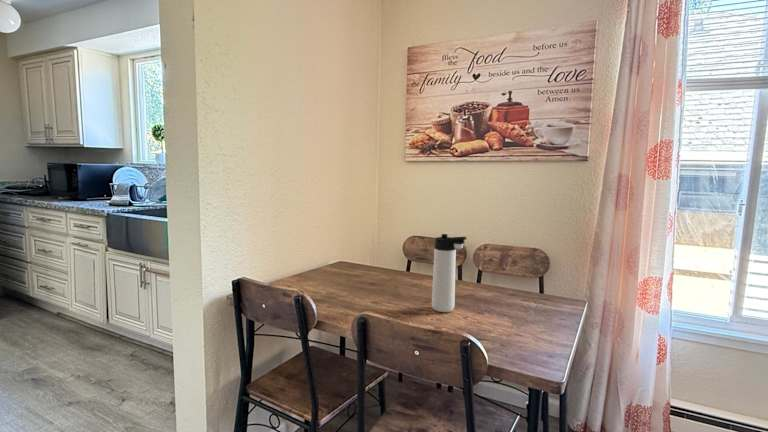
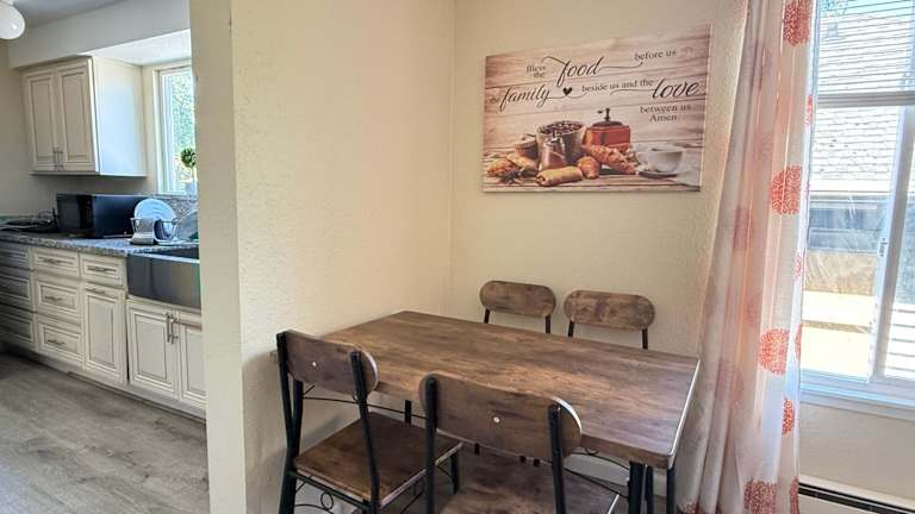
- thermos bottle [431,233,468,313]
